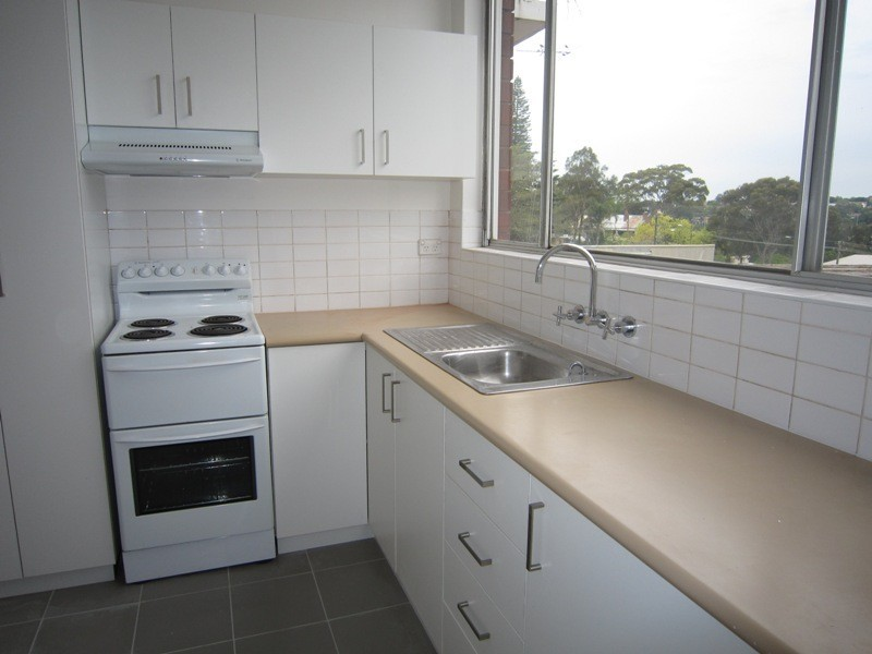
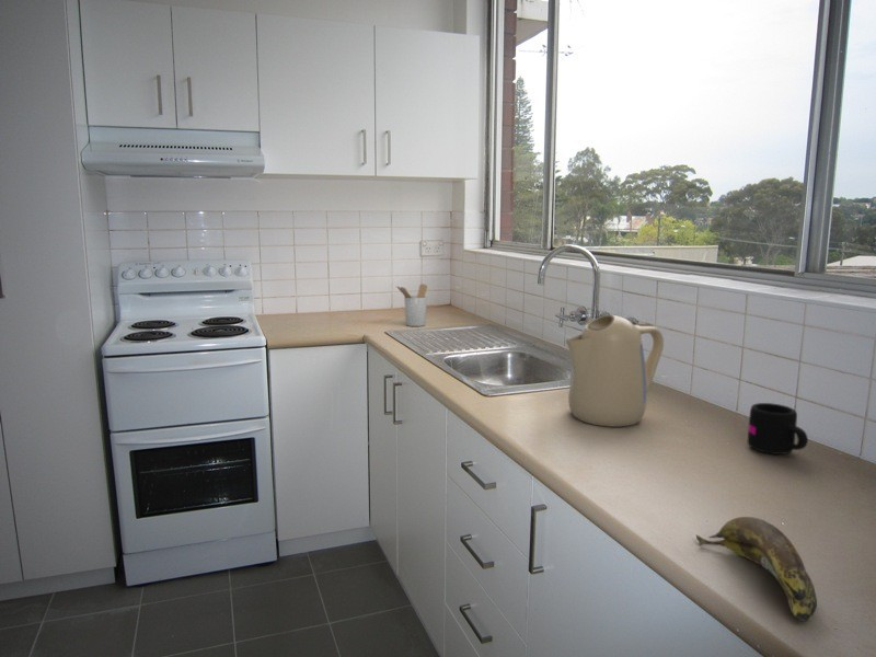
+ mug [747,402,809,456]
+ banana [695,516,818,623]
+ kettle [564,314,665,428]
+ utensil holder [396,283,428,327]
